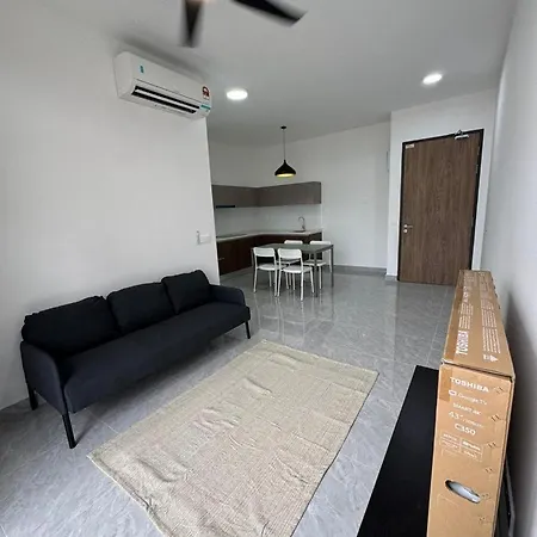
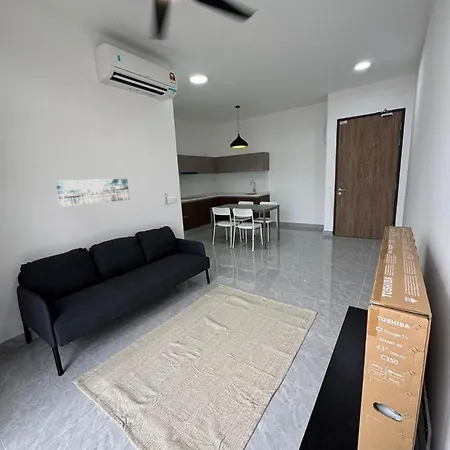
+ wall art [54,178,131,208]
